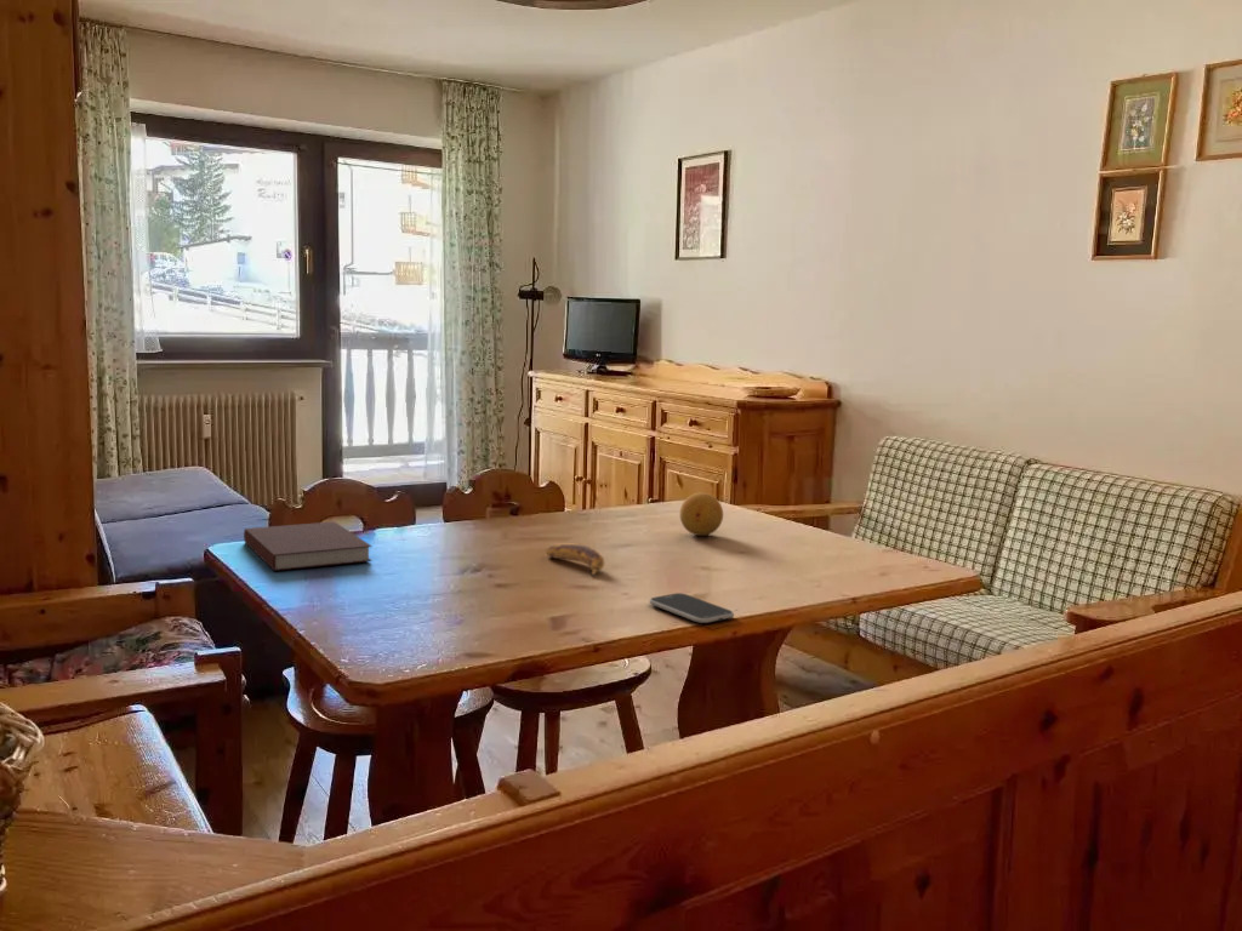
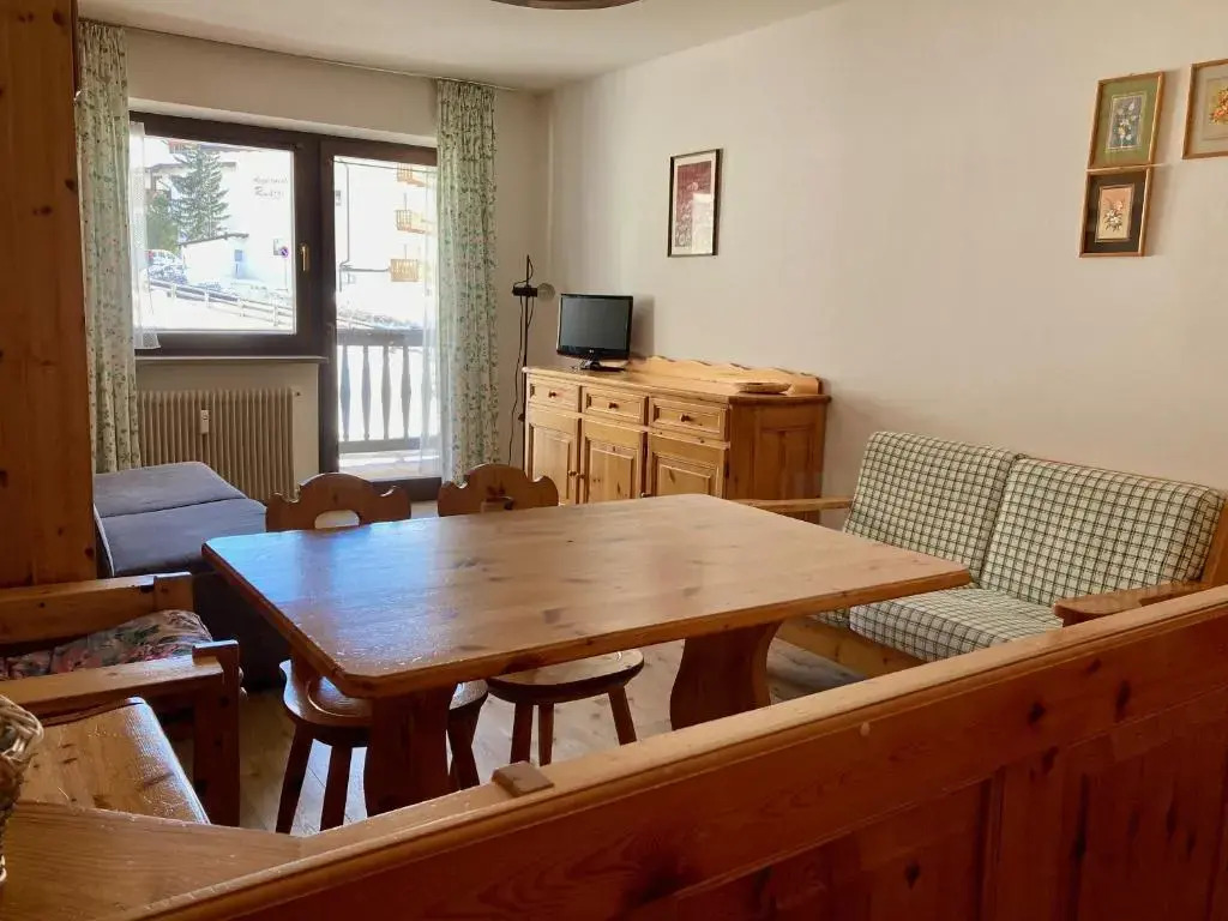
- fruit [679,491,724,537]
- smartphone [648,592,735,624]
- banana [543,543,605,577]
- notebook [243,520,374,572]
